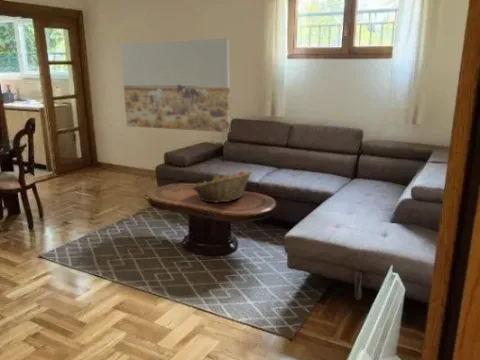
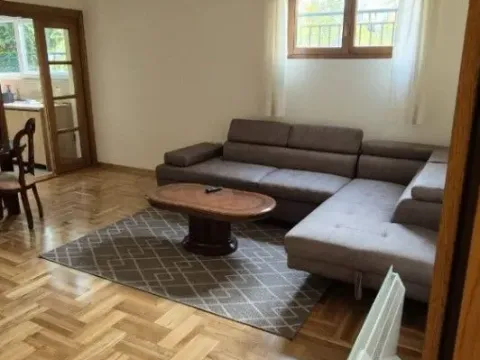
- wall art [120,38,231,133]
- fruit basket [191,170,253,204]
